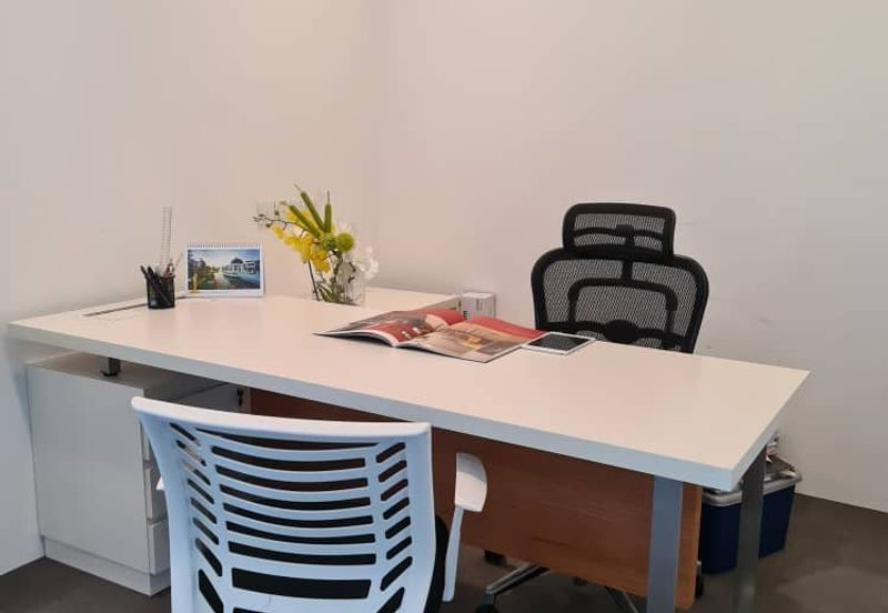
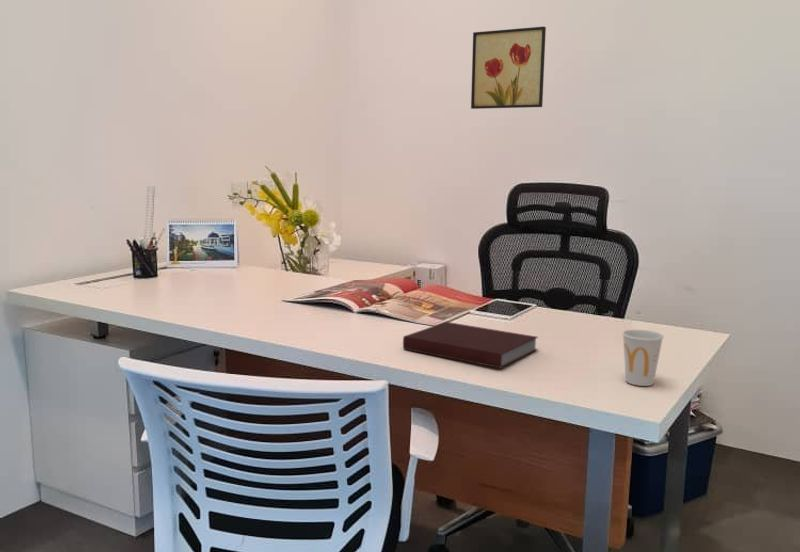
+ wall art [470,26,547,110]
+ notebook [402,321,539,369]
+ cup [621,329,665,387]
